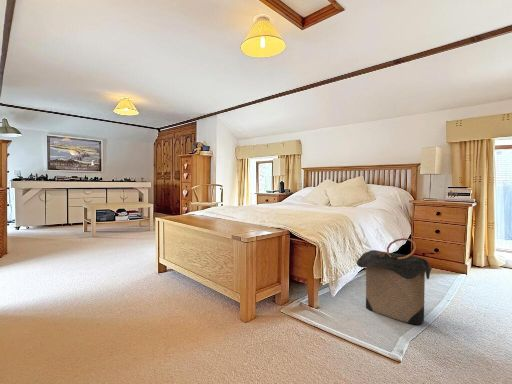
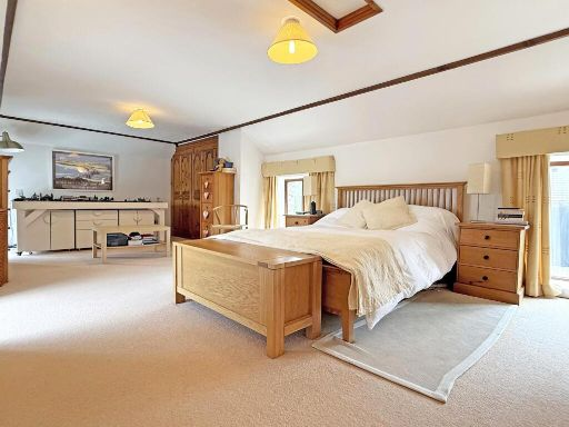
- laundry hamper [355,237,433,326]
